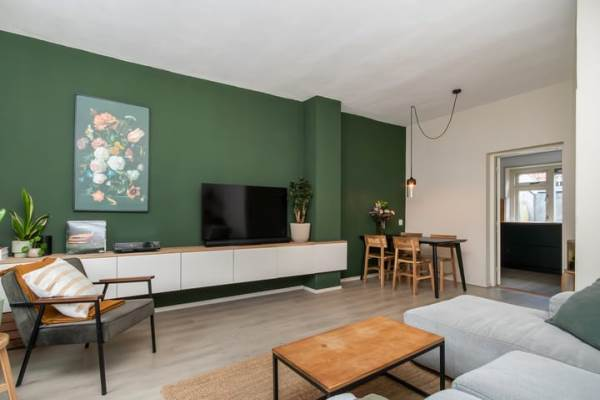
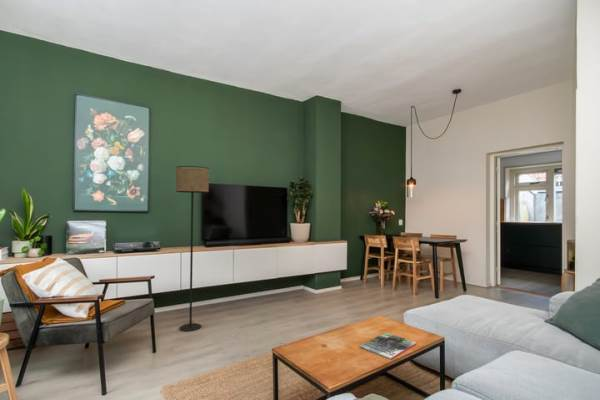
+ floor lamp [175,165,210,333]
+ magazine [358,332,418,360]
